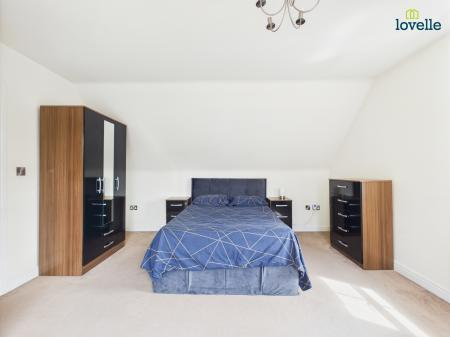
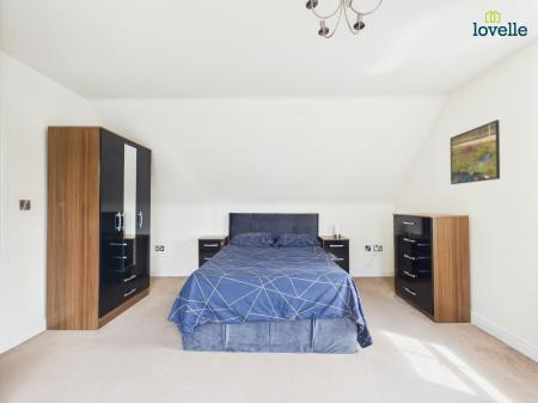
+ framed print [450,118,501,185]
